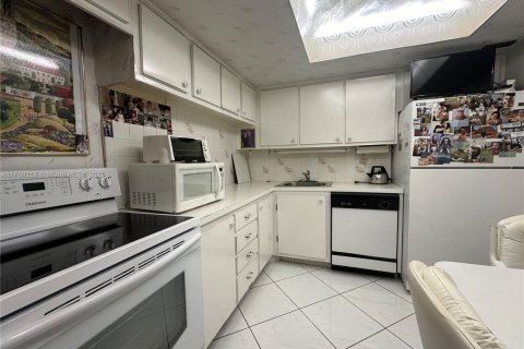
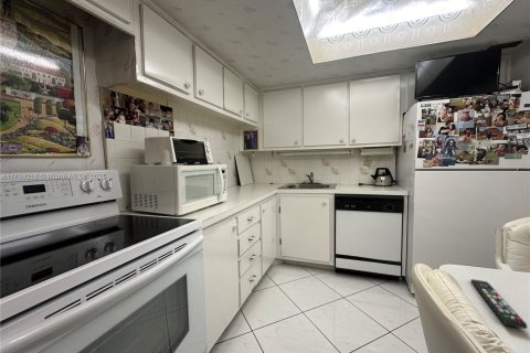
+ remote control [470,278,528,330]
